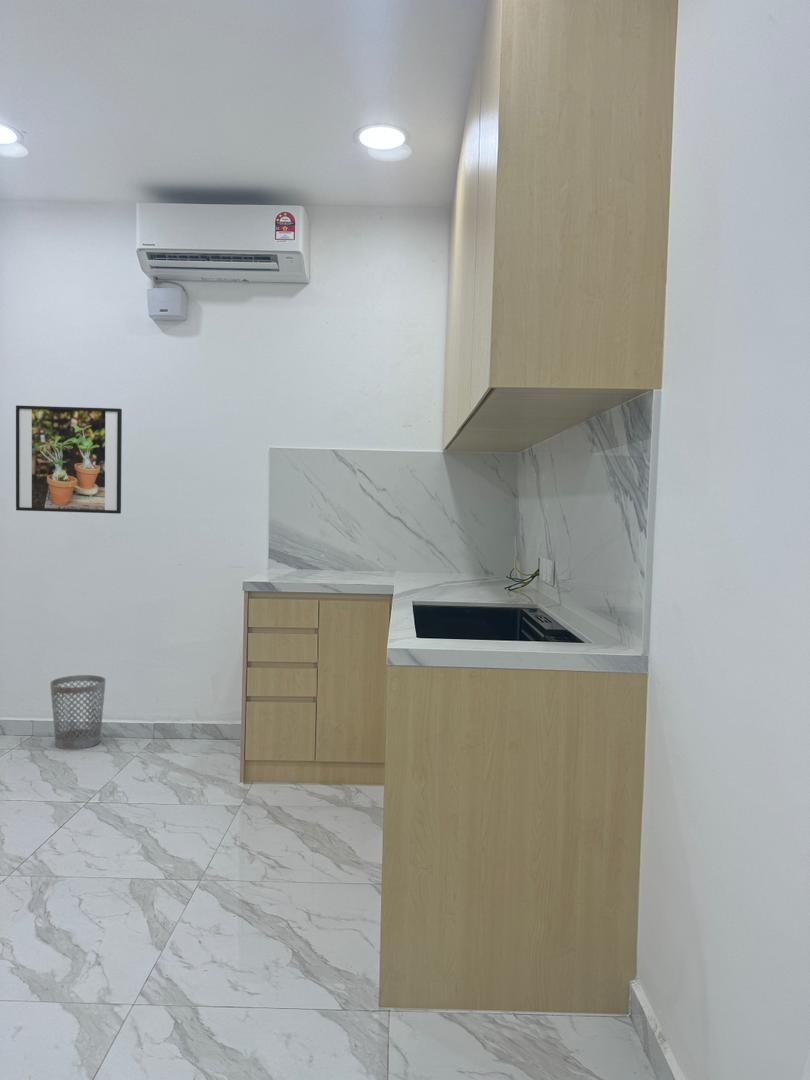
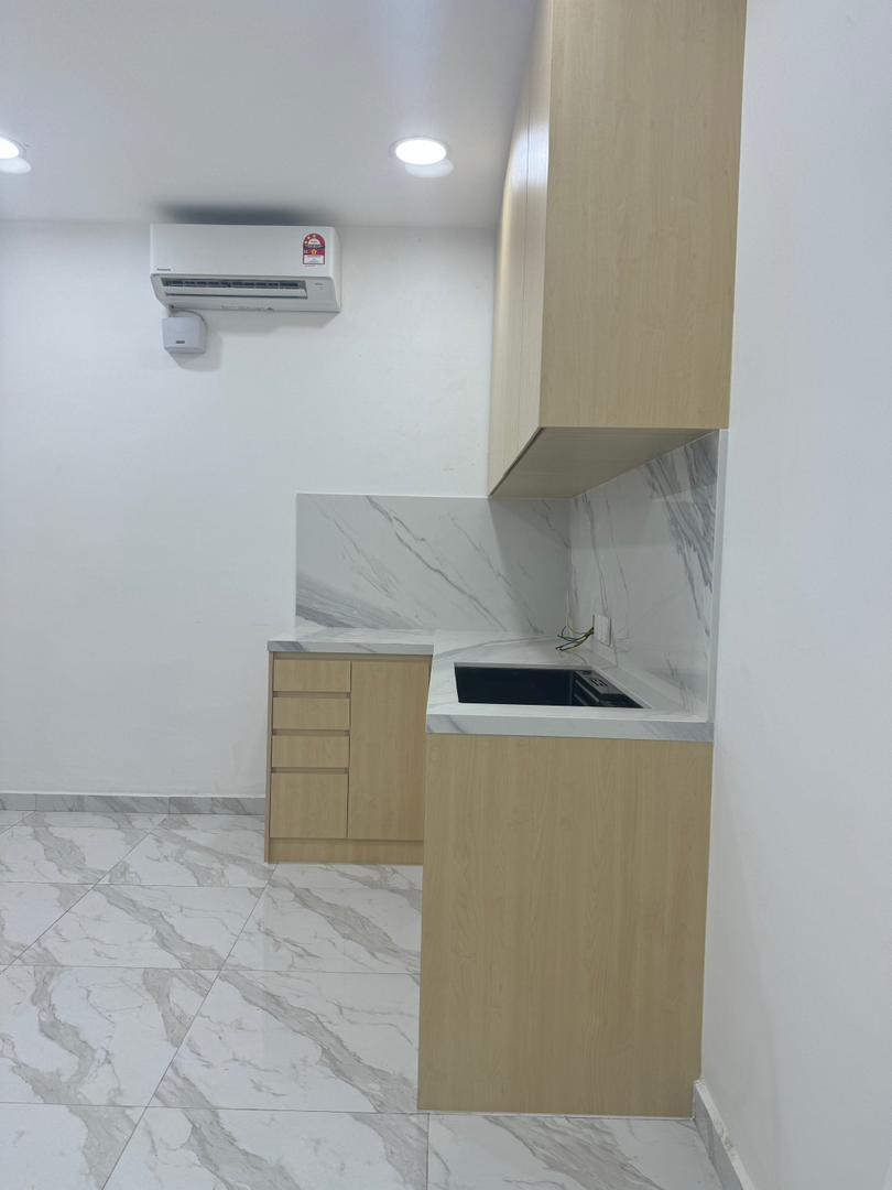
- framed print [15,404,123,515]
- wastebasket [49,674,107,751]
